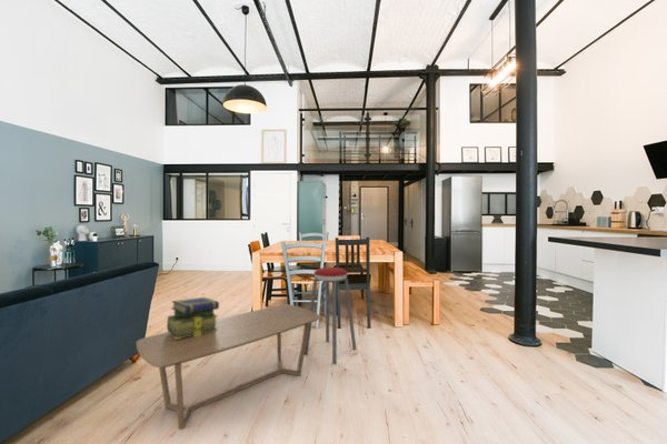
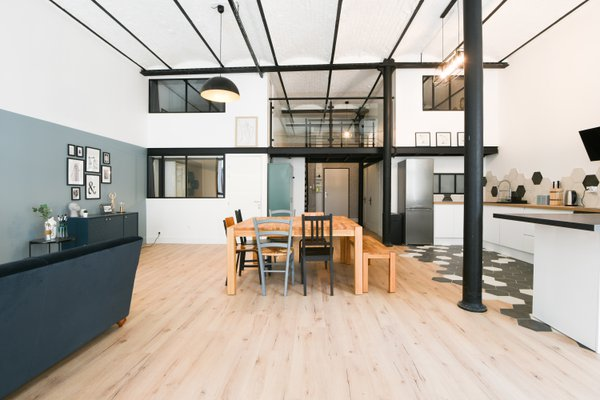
- stack of books [166,296,220,339]
- music stool [305,266,357,365]
- coffee table [136,303,322,431]
